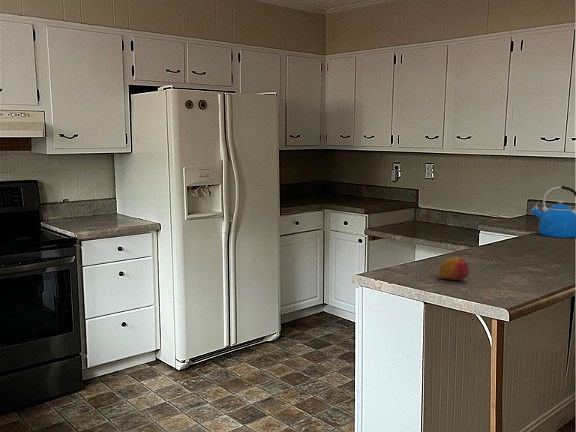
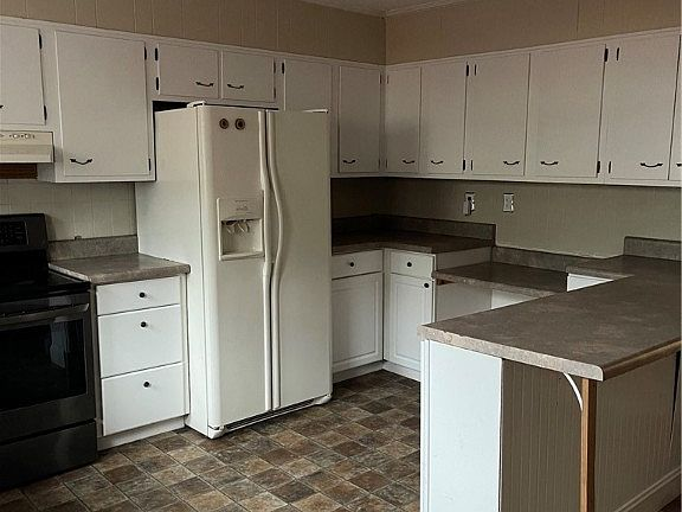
- fruit [438,256,470,281]
- kettle [529,185,576,239]
